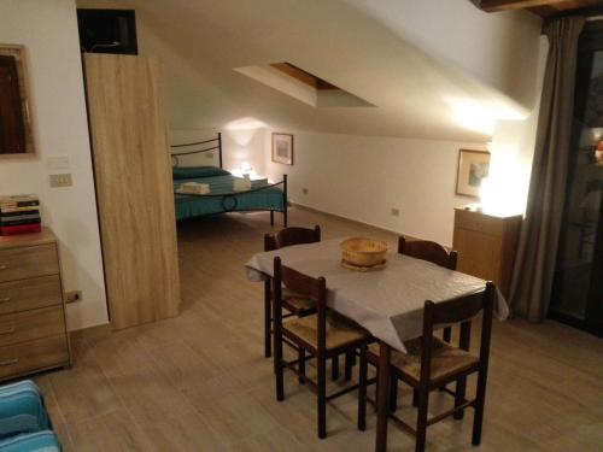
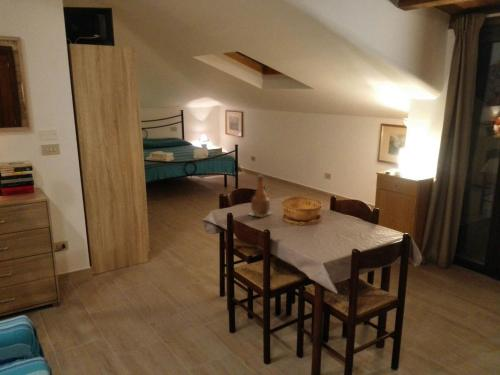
+ bottle [247,174,273,218]
